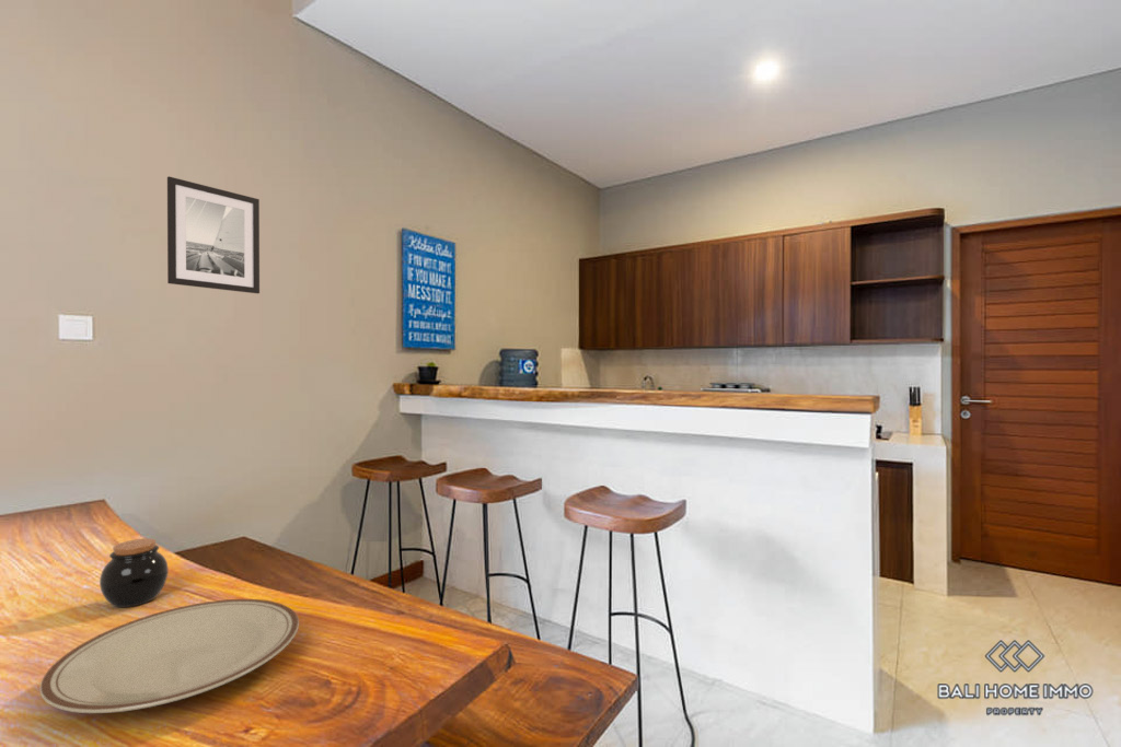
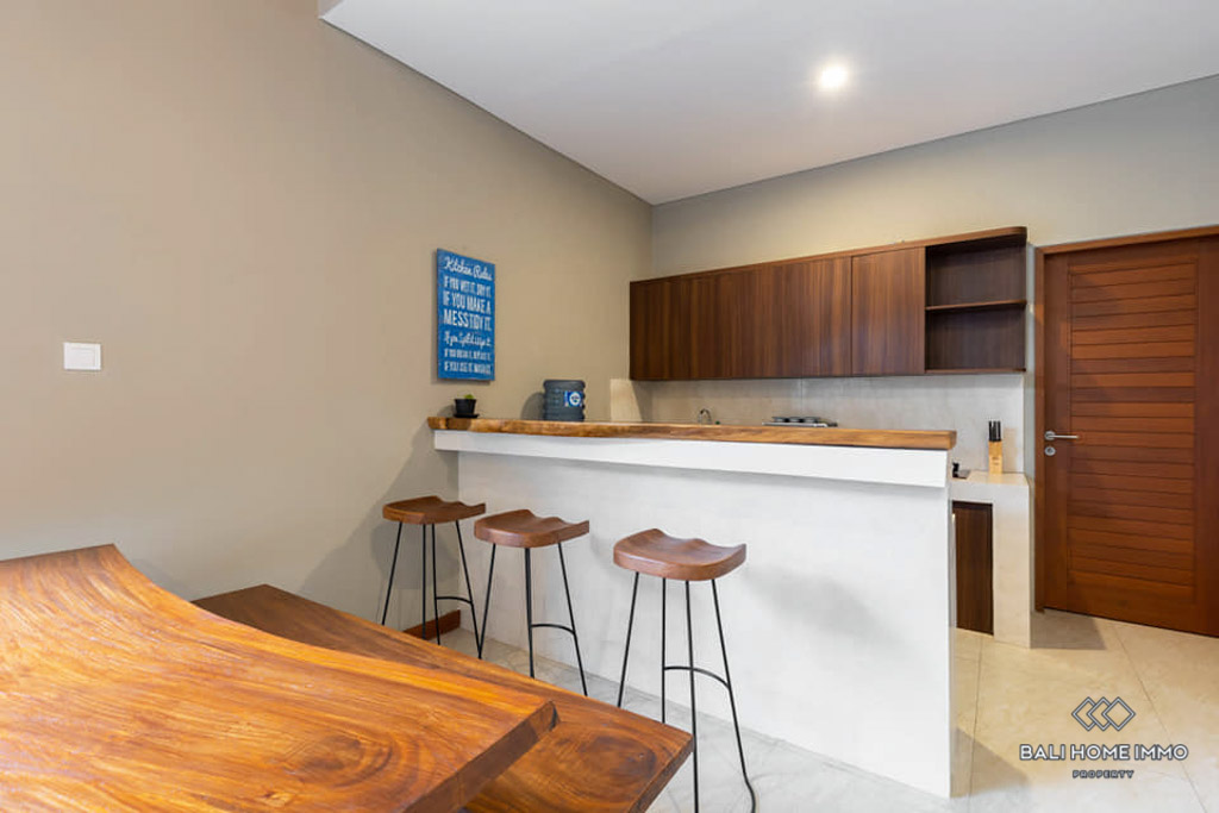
- jar [99,537,169,608]
- plate [38,598,300,714]
- wall art [166,175,261,294]
